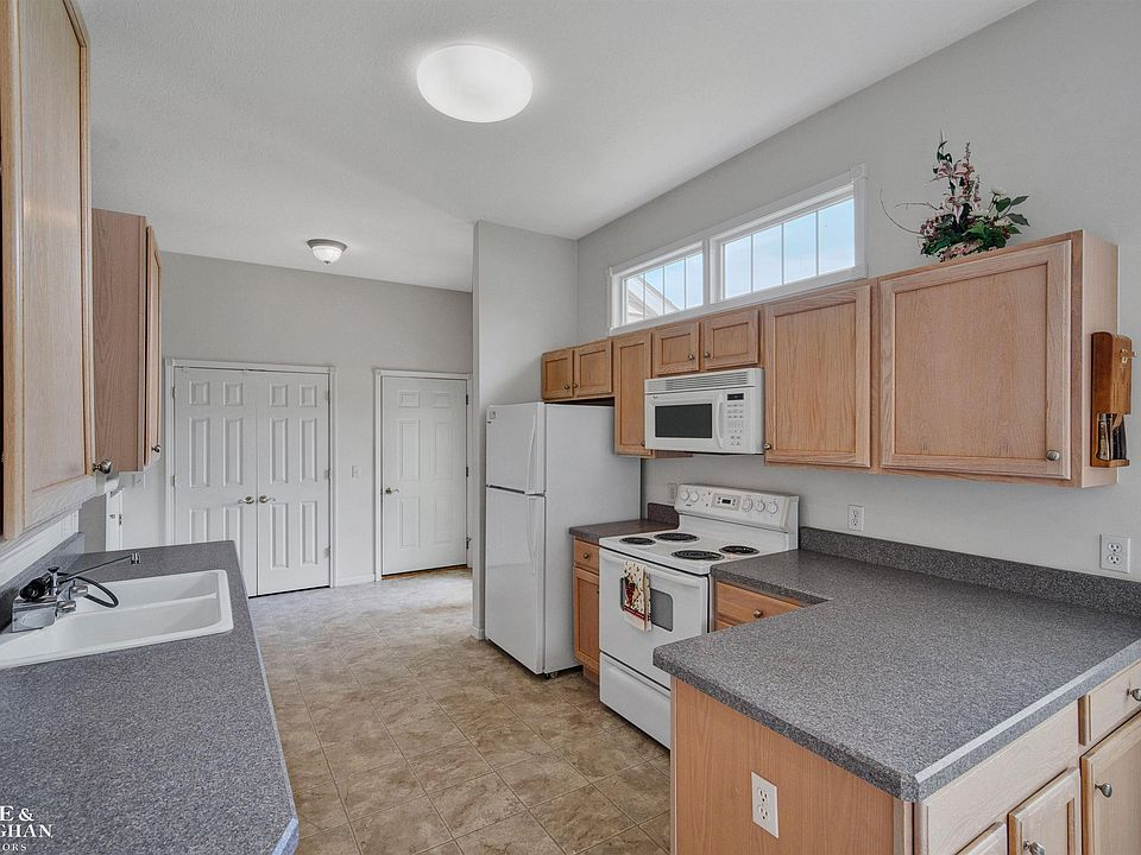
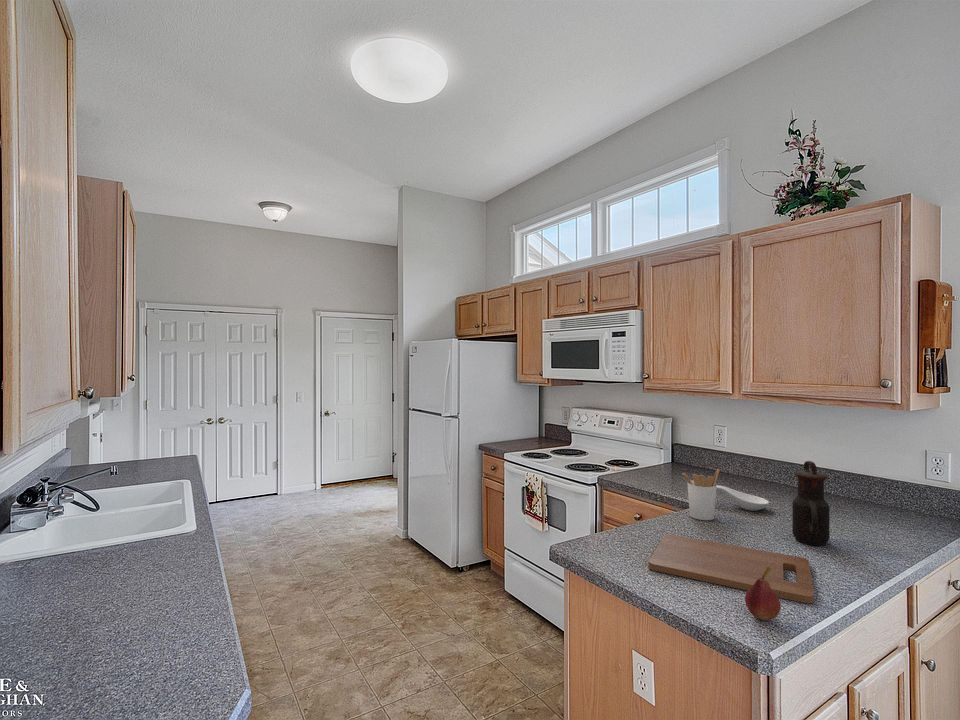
+ teapot [791,460,831,547]
+ fruit [744,566,782,621]
+ spoon rest [716,484,770,512]
+ utensil holder [681,468,720,521]
+ cutting board [648,533,815,604]
